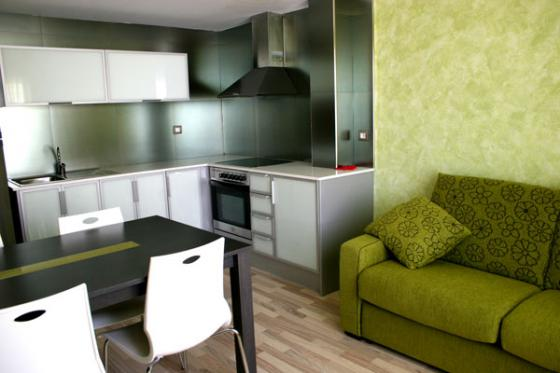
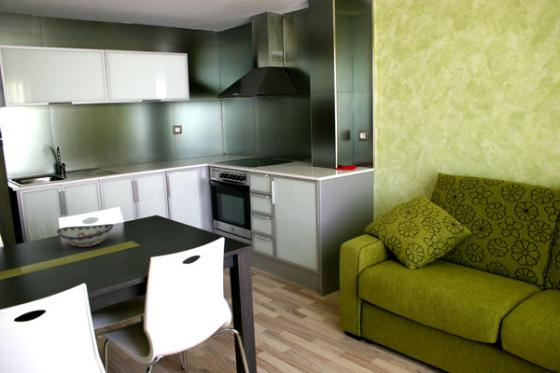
+ decorative bowl [56,223,115,248]
